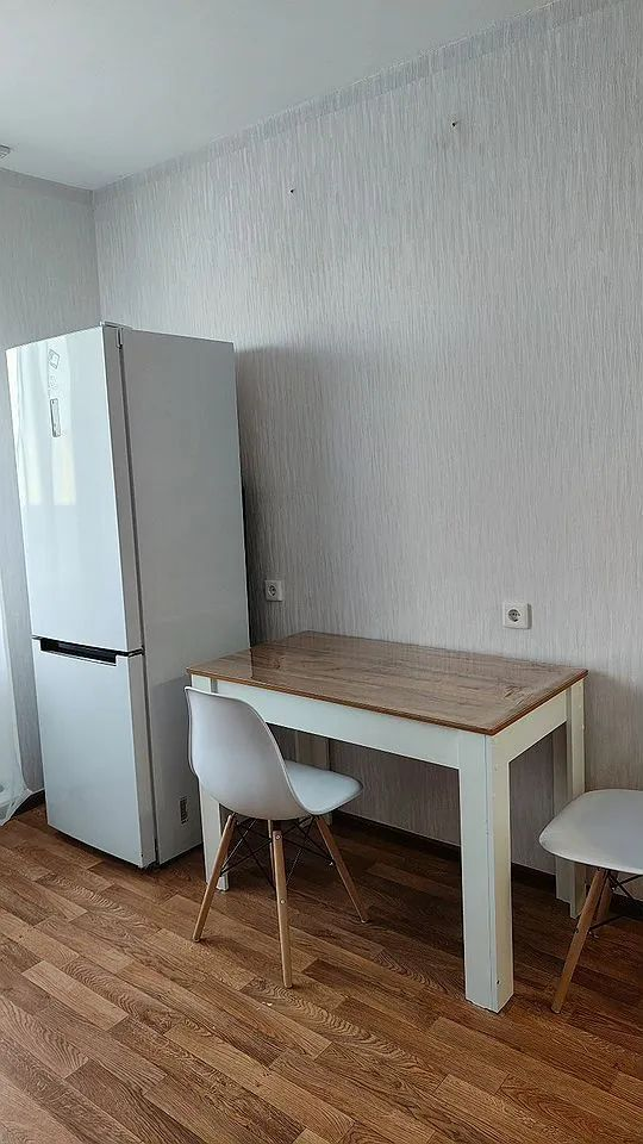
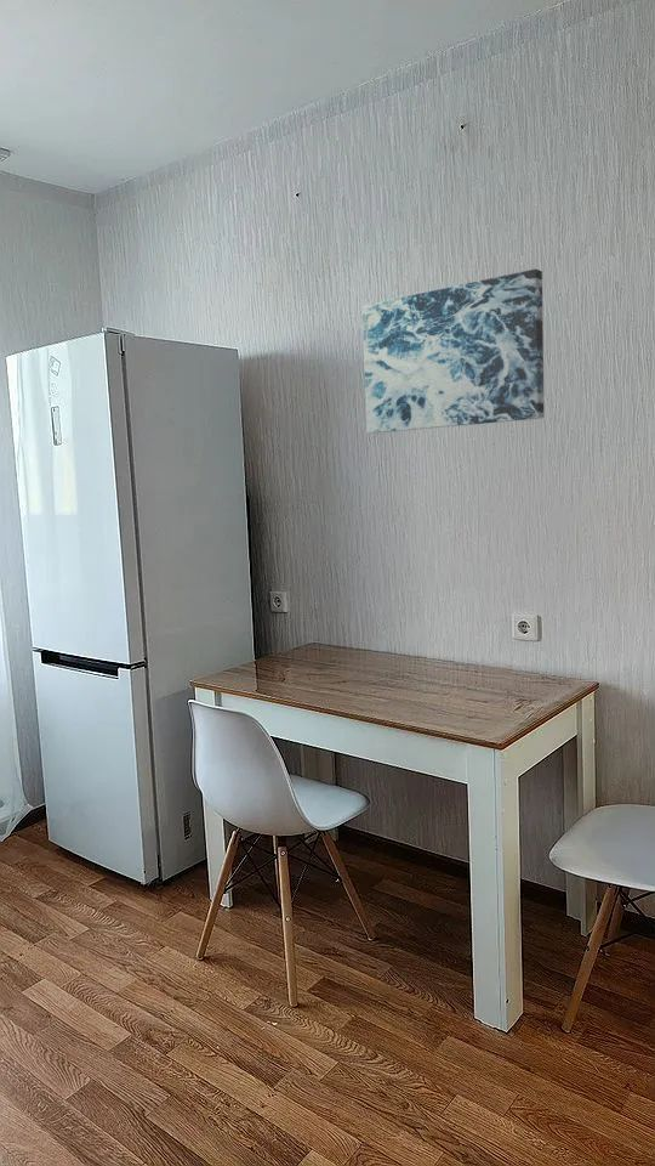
+ wall art [361,268,546,435]
